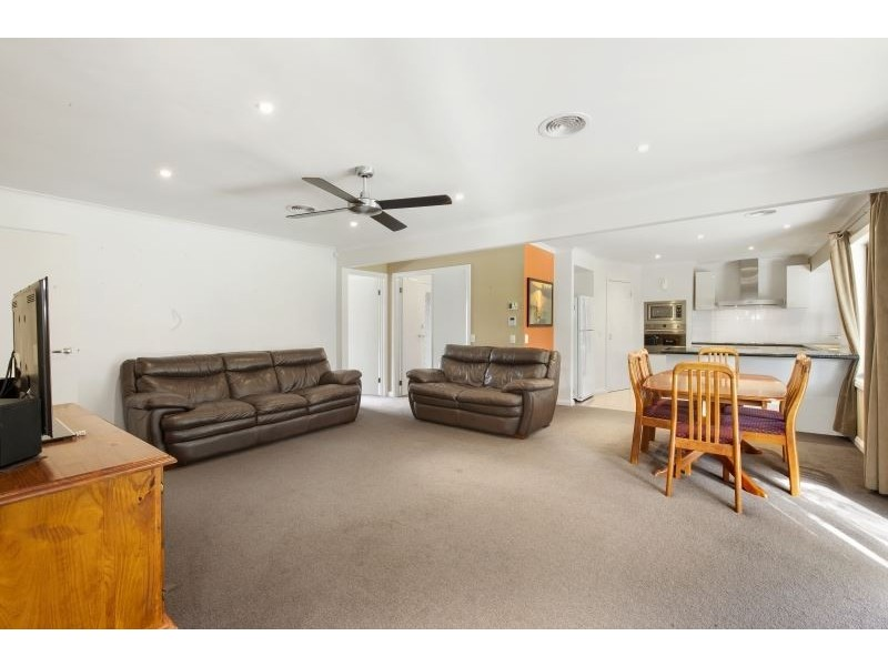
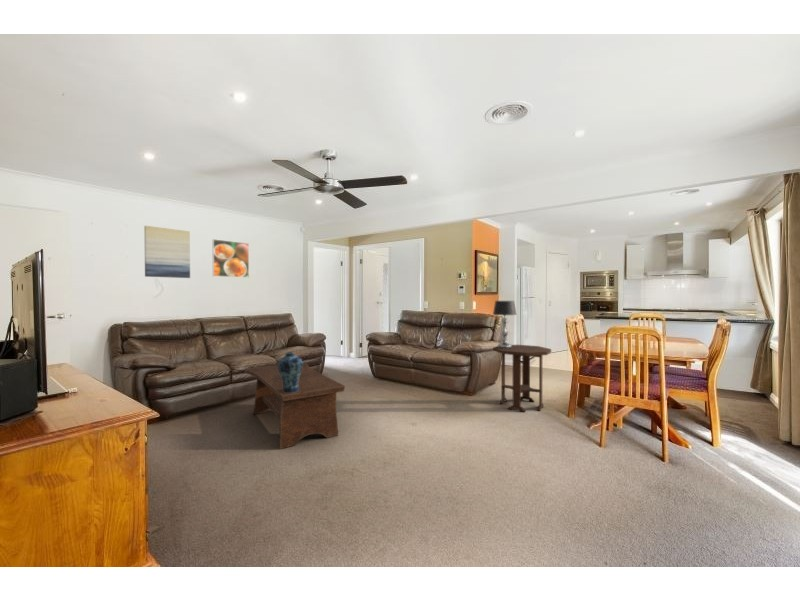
+ table lamp [492,300,517,349]
+ coffee table [243,361,346,450]
+ vase [276,351,304,393]
+ side table [492,344,552,413]
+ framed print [211,238,250,279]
+ wall art [143,225,191,279]
